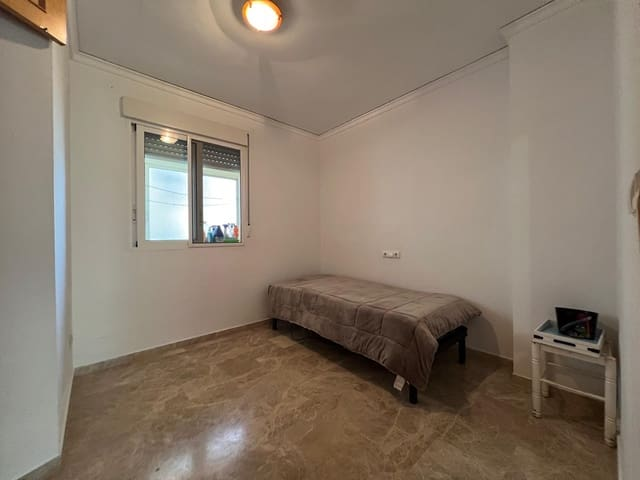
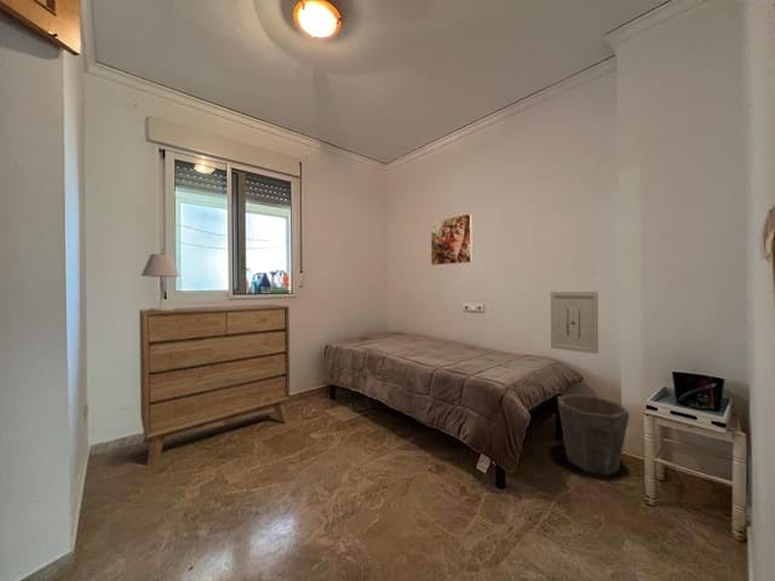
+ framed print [430,213,473,266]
+ dresser [138,304,291,467]
+ waste bin [556,392,631,477]
+ wall art [550,290,599,355]
+ table lamp [139,253,180,312]
